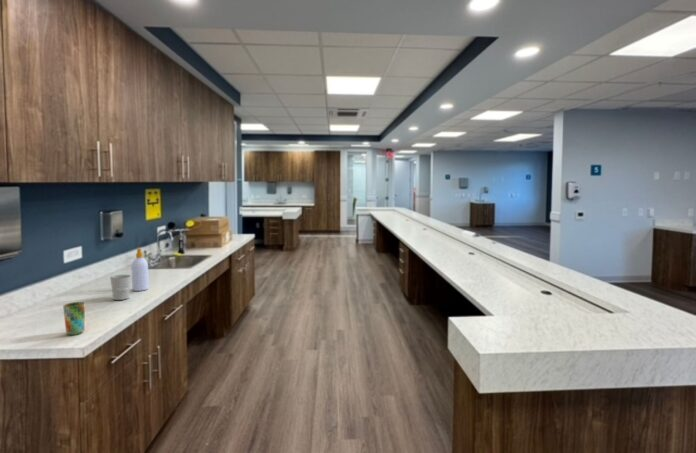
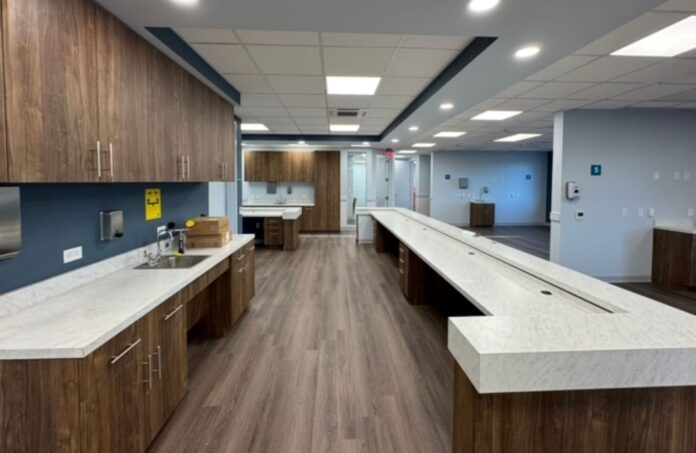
- cup [109,274,131,301]
- soap bottle [130,247,150,292]
- cup [62,301,86,336]
